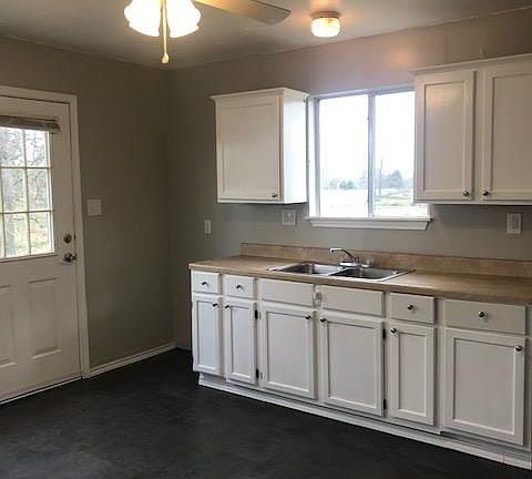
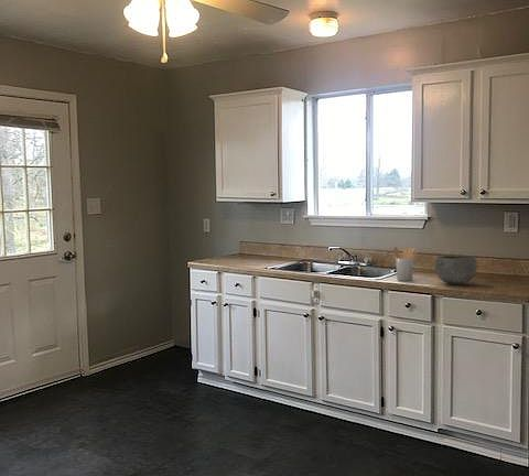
+ bowl [434,255,477,286]
+ utensil holder [392,246,419,282]
